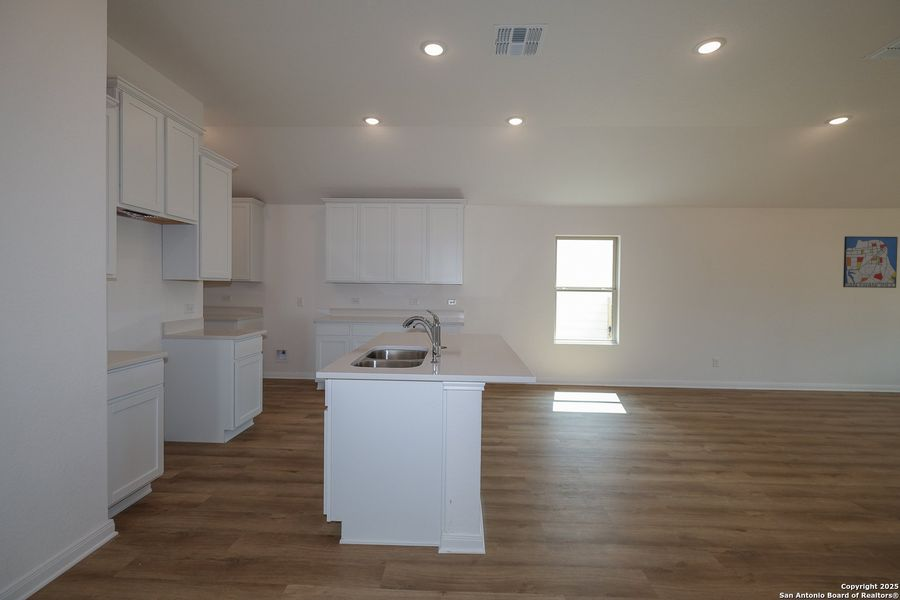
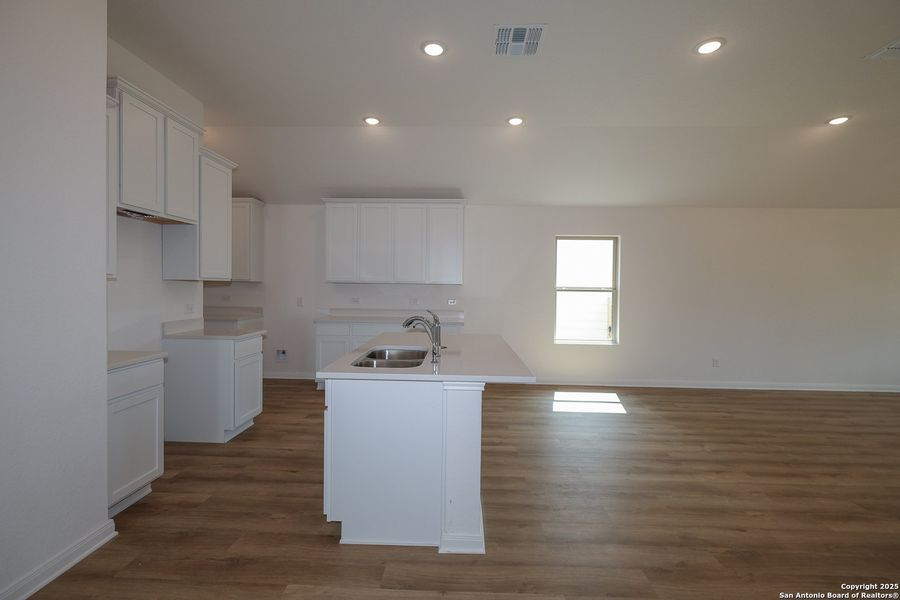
- wall art [842,235,899,289]
